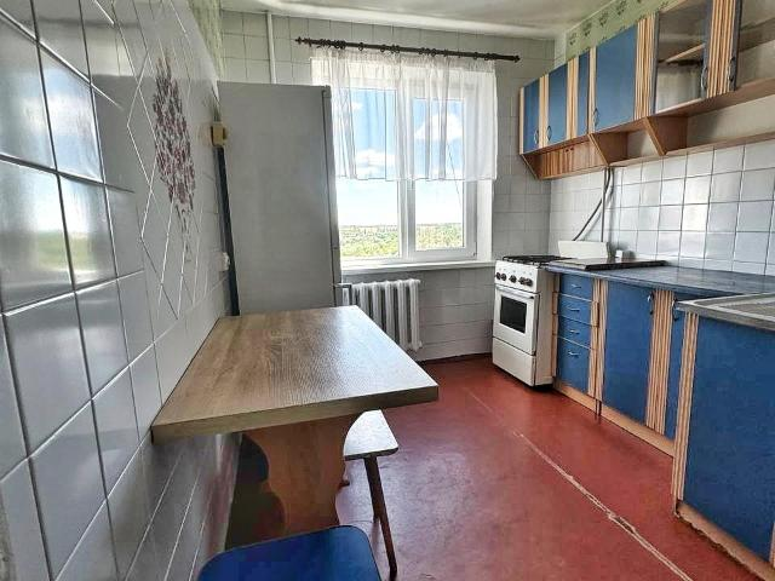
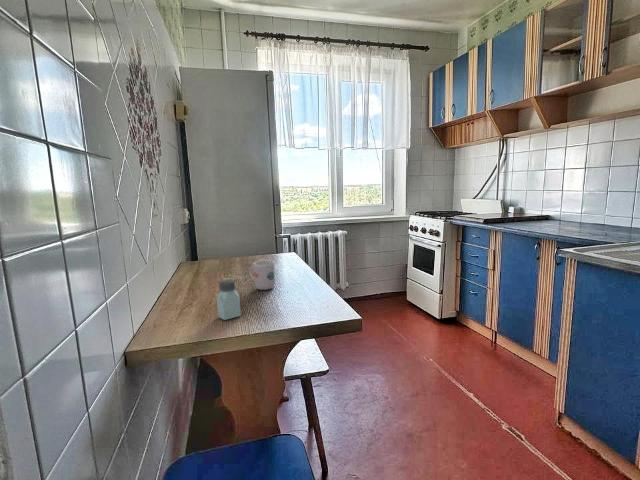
+ saltshaker [216,279,242,321]
+ mug [248,256,276,291]
